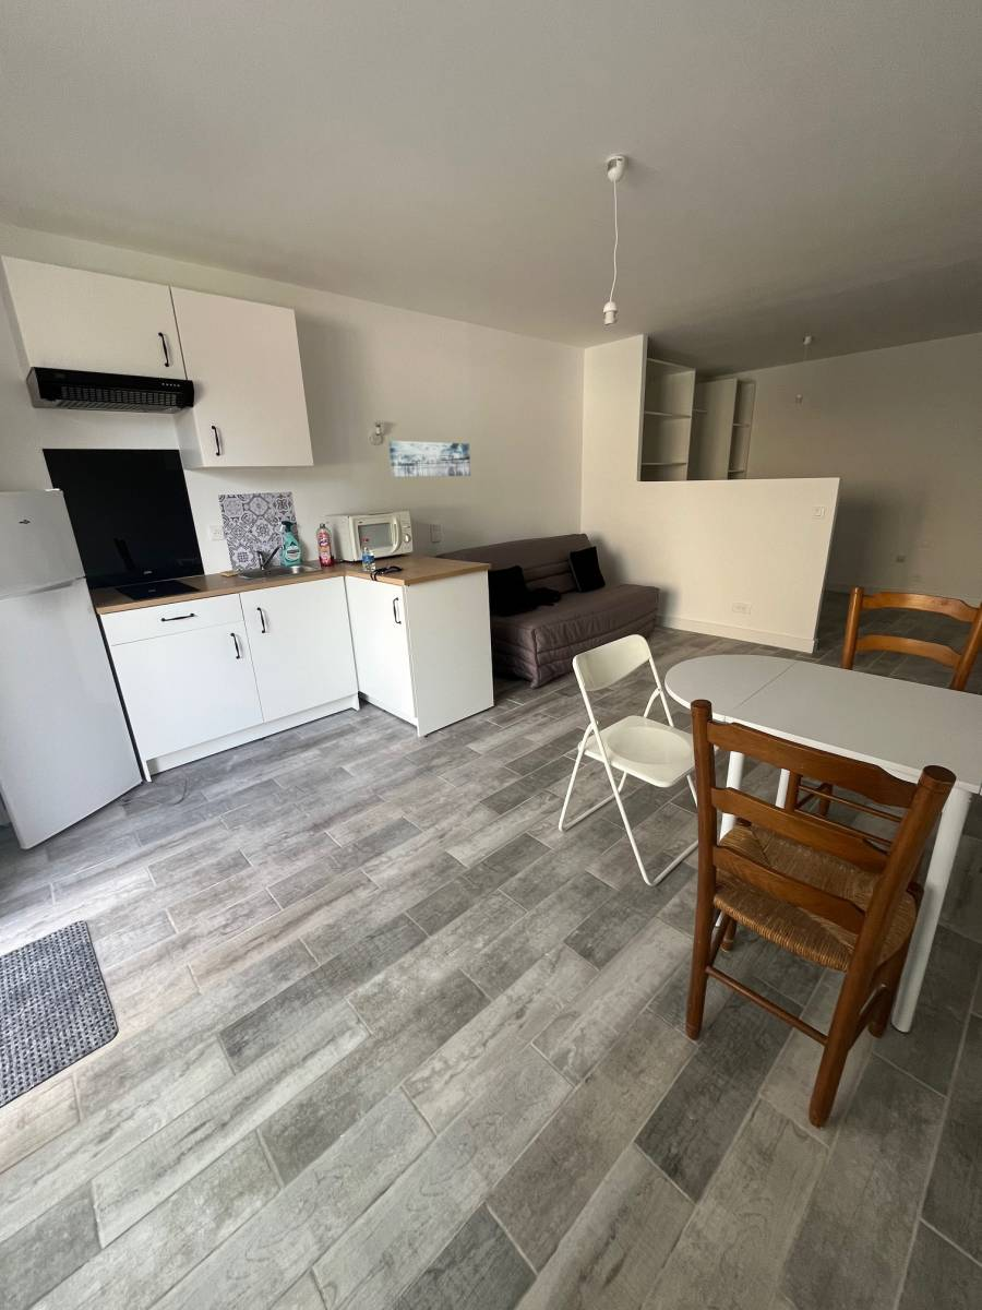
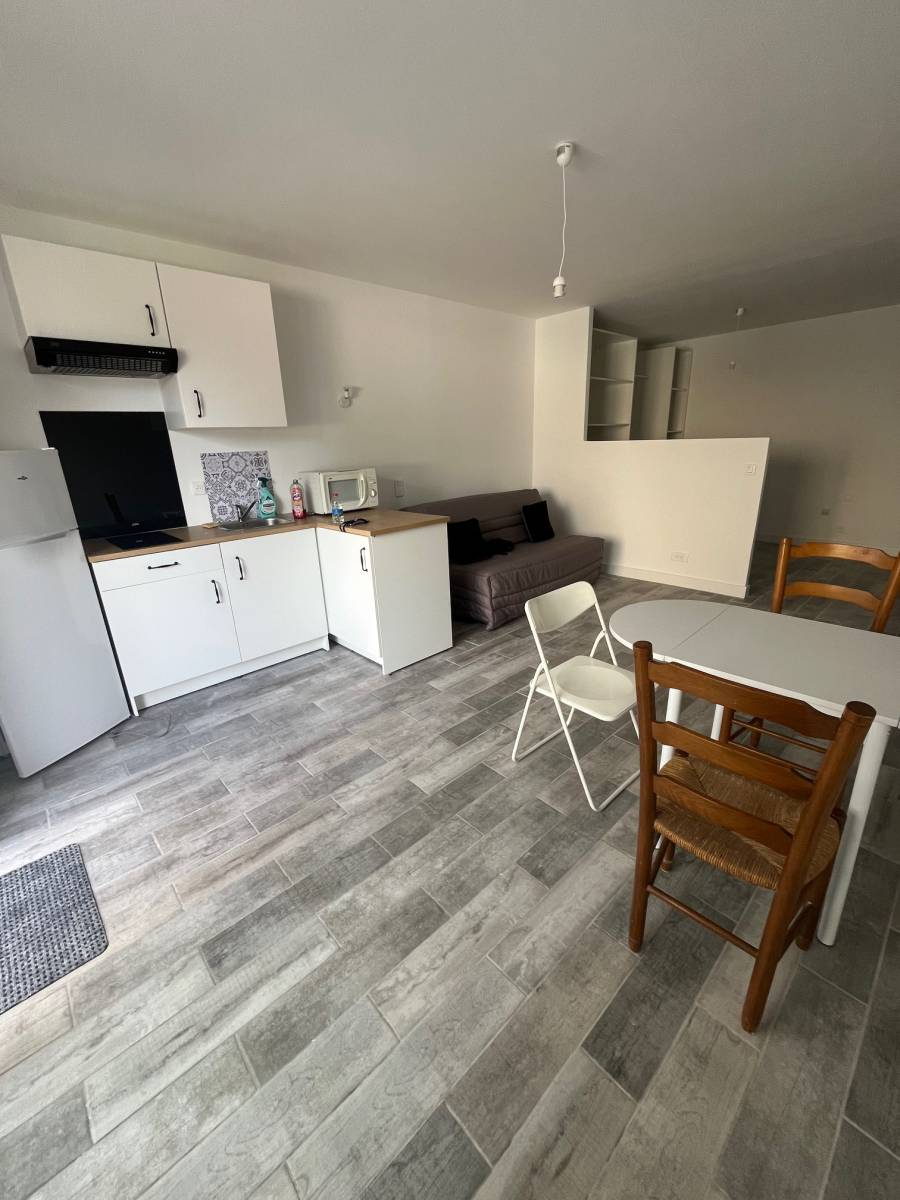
- wall art [387,440,471,478]
